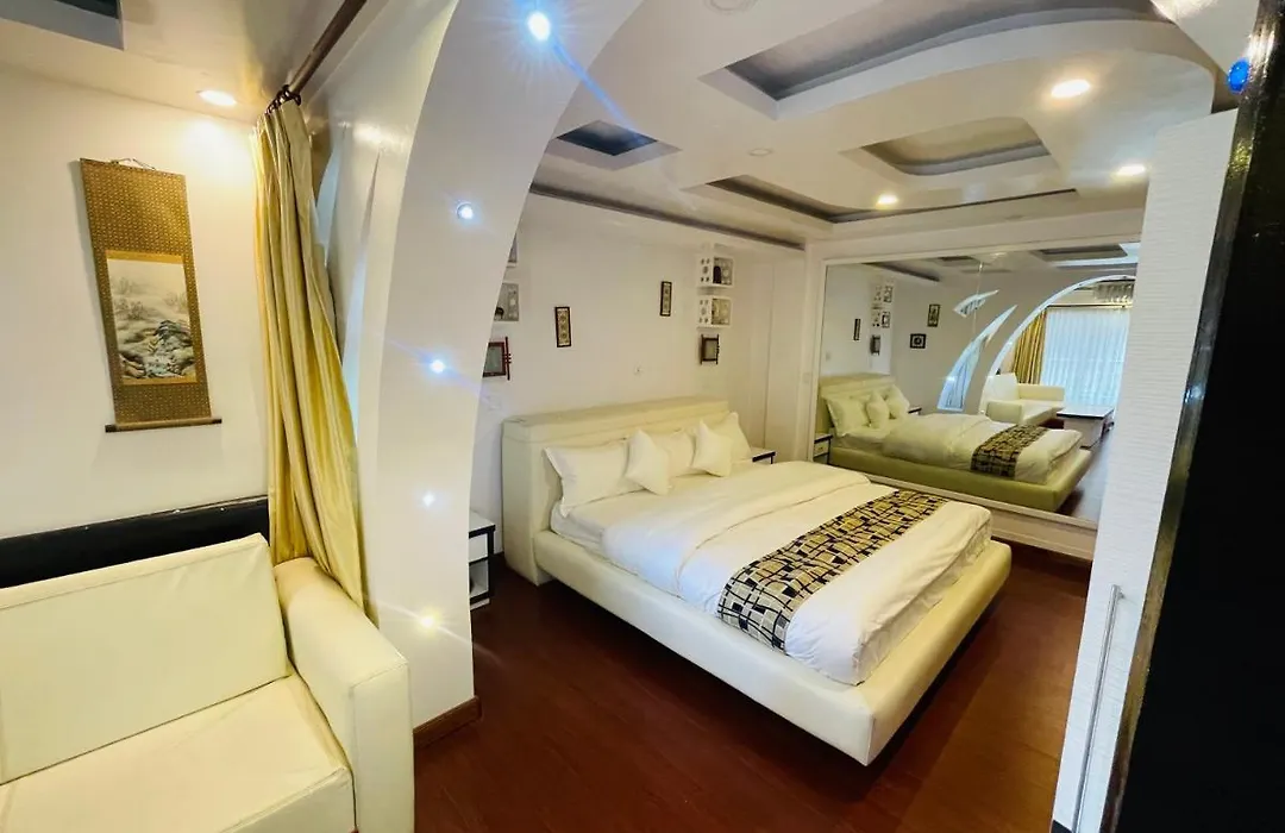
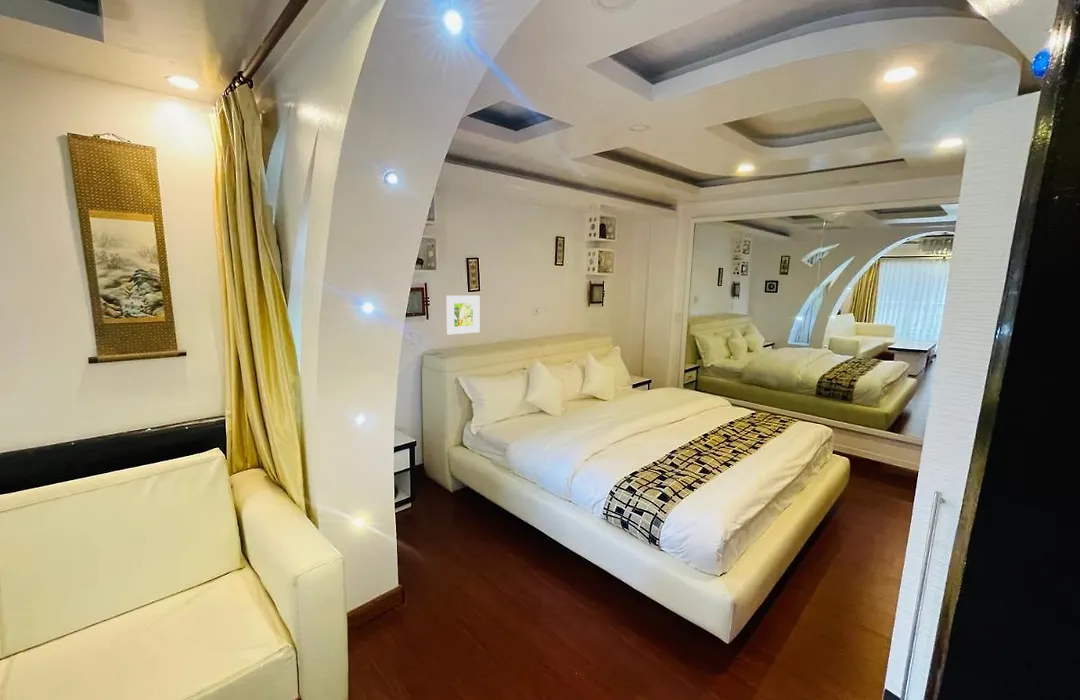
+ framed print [446,295,480,335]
